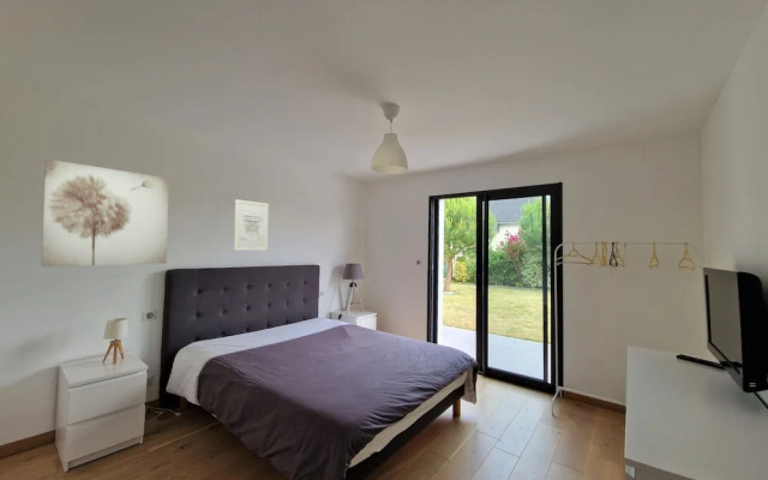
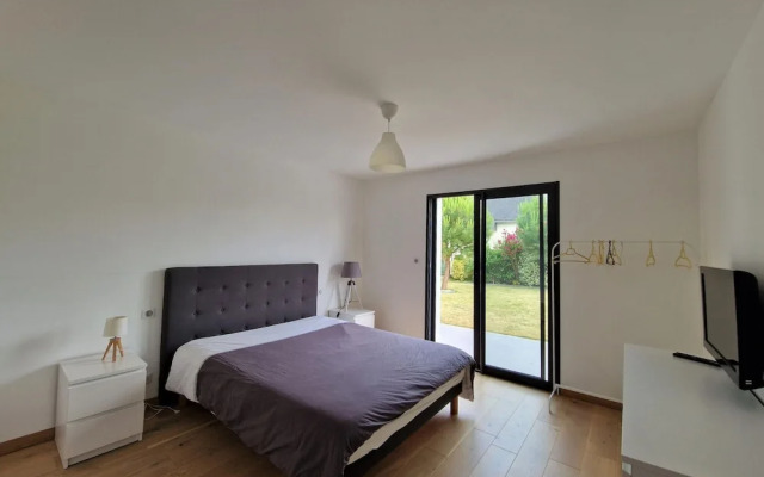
- wall art [41,158,170,268]
- wall art [233,198,270,252]
